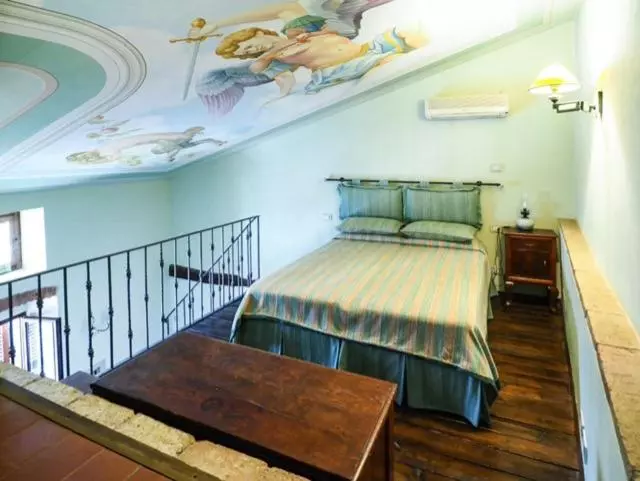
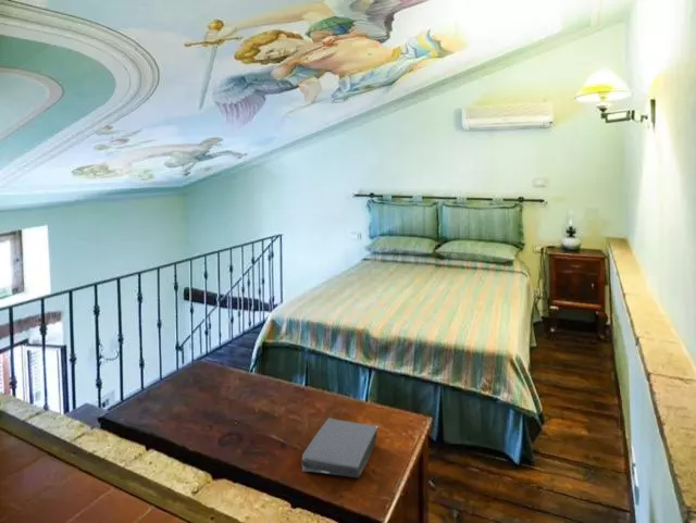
+ book [300,416,380,478]
